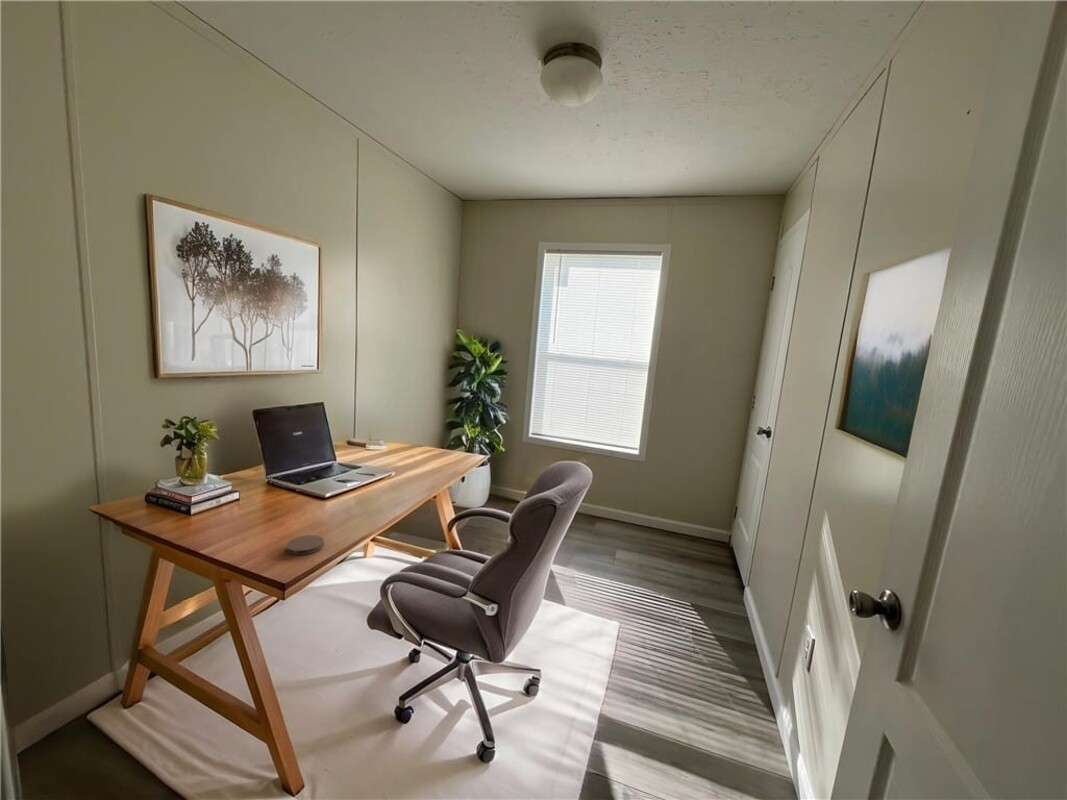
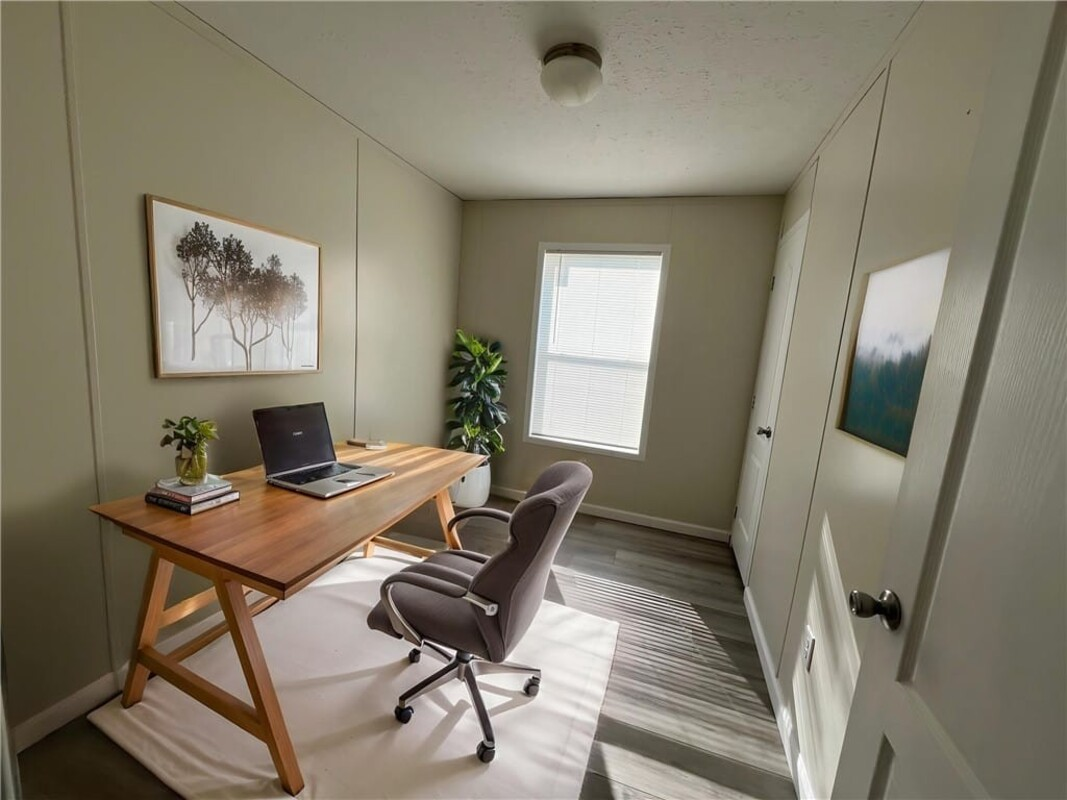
- coaster [286,534,325,556]
